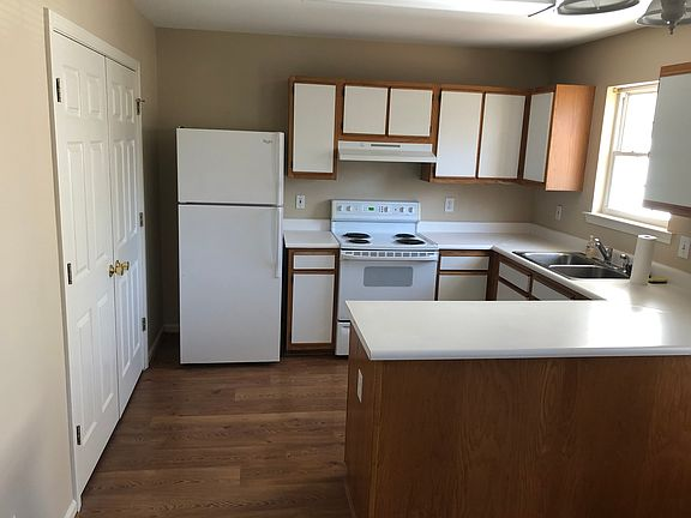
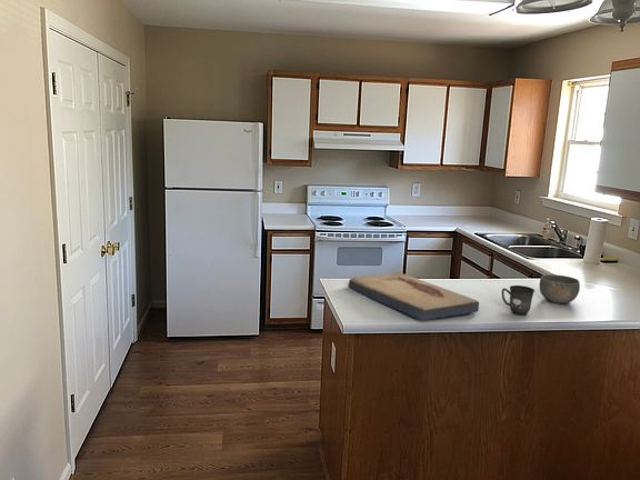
+ bowl [539,273,581,304]
+ mug [501,284,536,316]
+ fish fossil [348,271,480,322]
